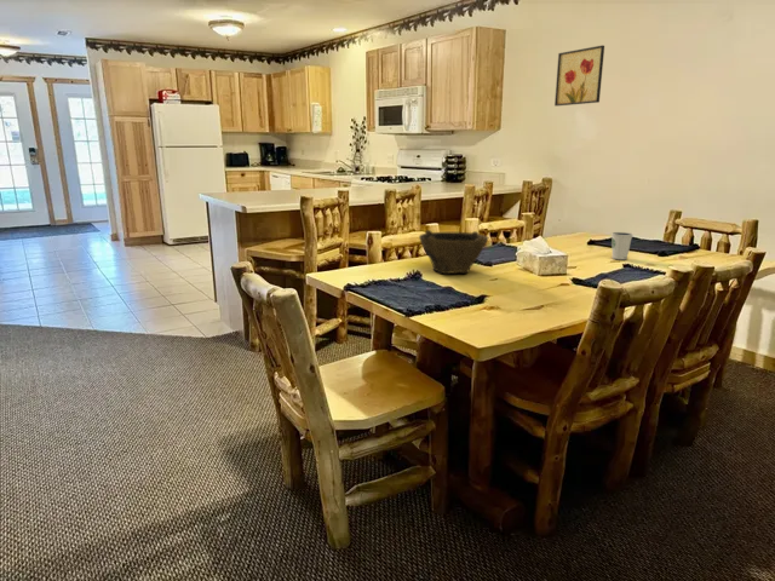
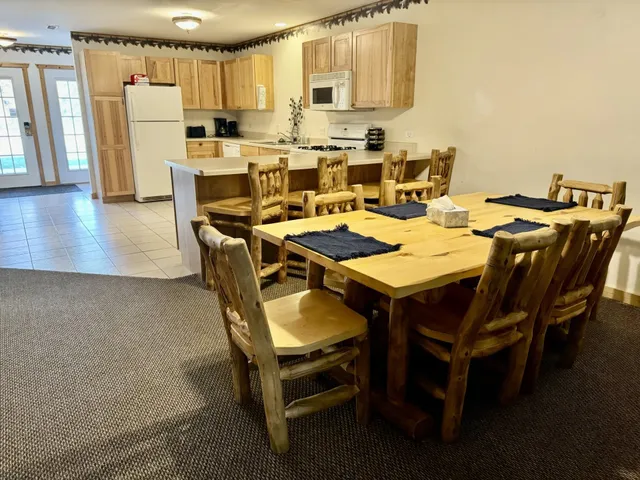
- bowl [418,229,489,275]
- dixie cup [610,231,635,260]
- wall art [553,45,605,107]
